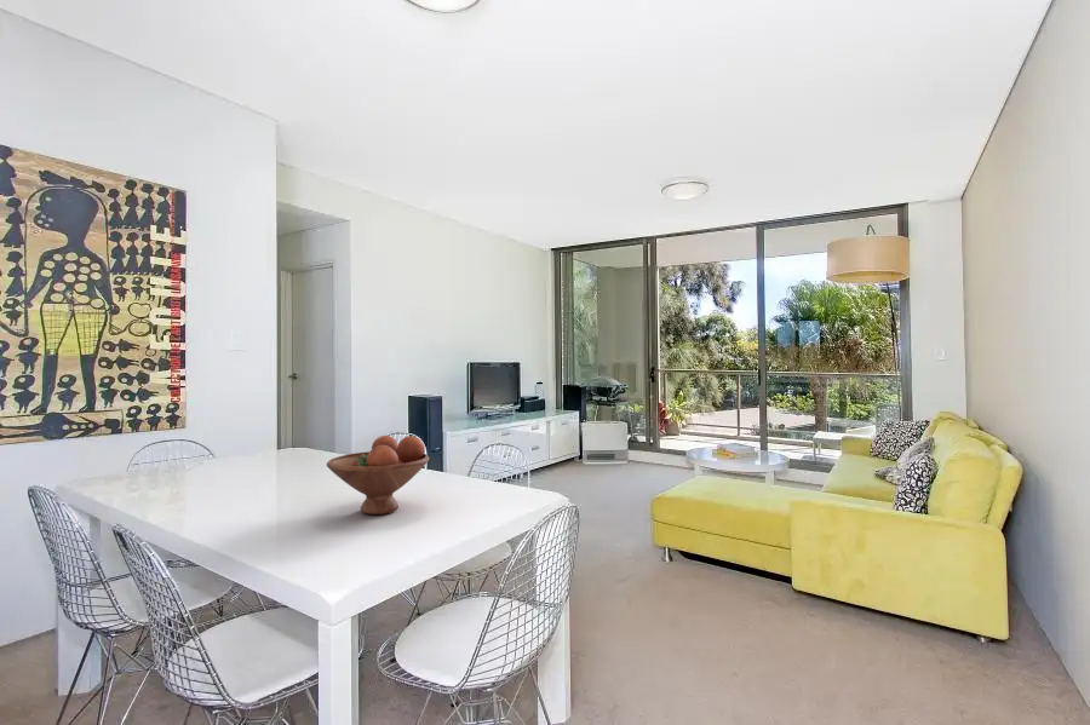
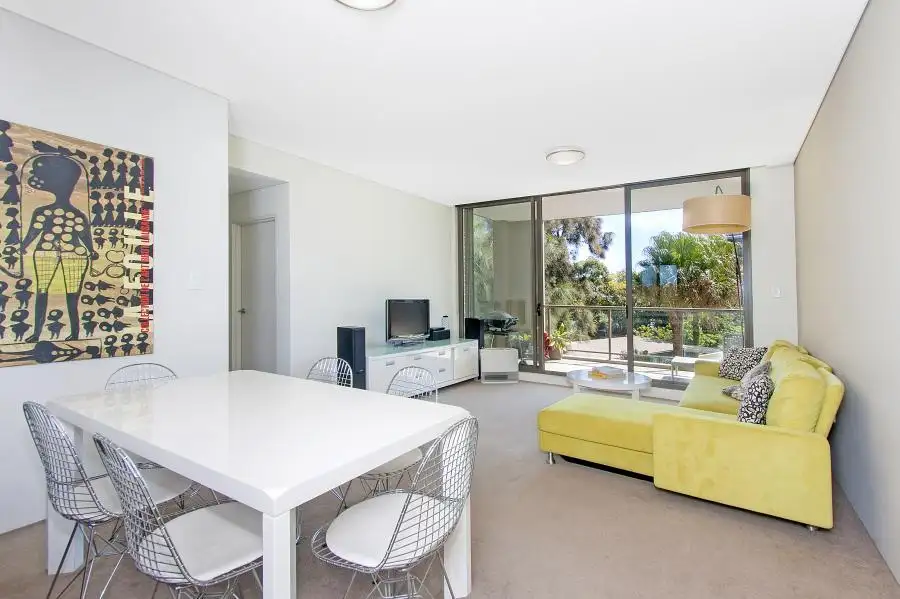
- fruit bowl [326,435,430,516]
